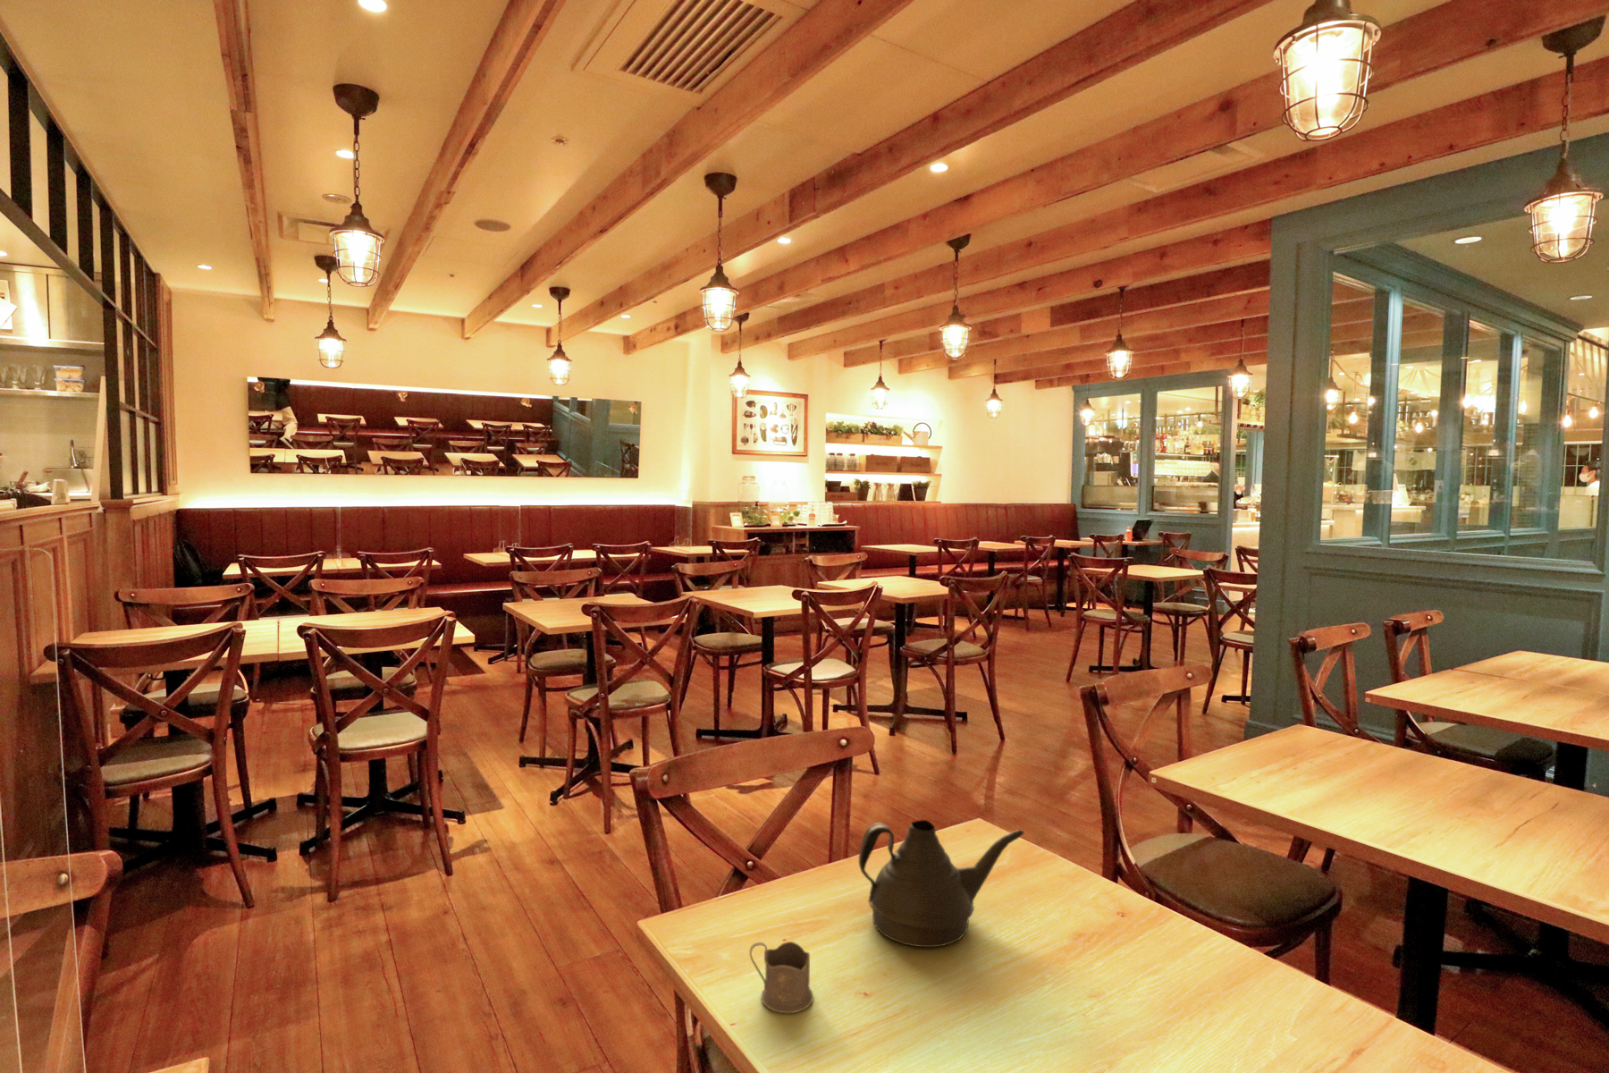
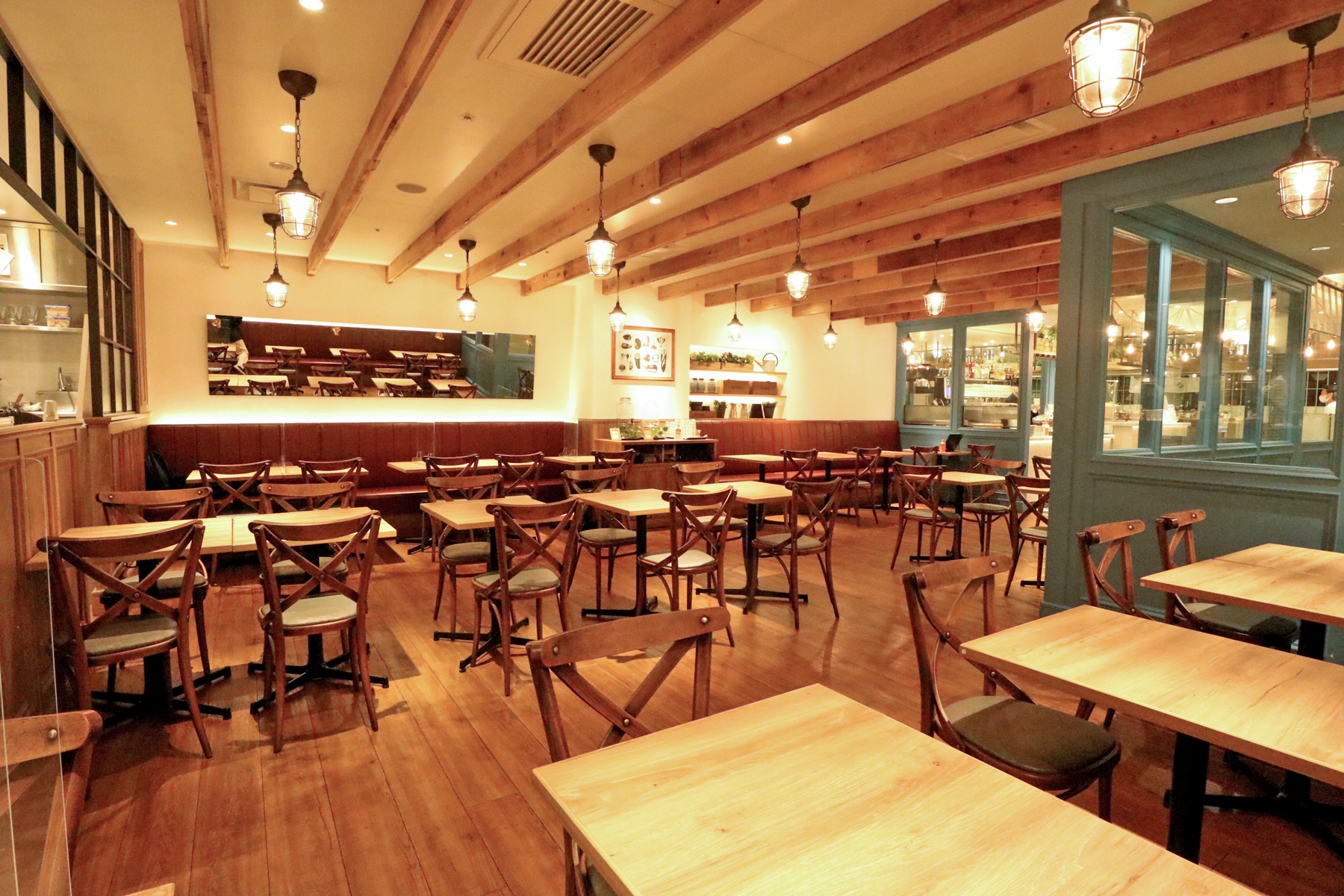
- tea glass holder [749,940,814,1014]
- teapot [858,819,1025,947]
